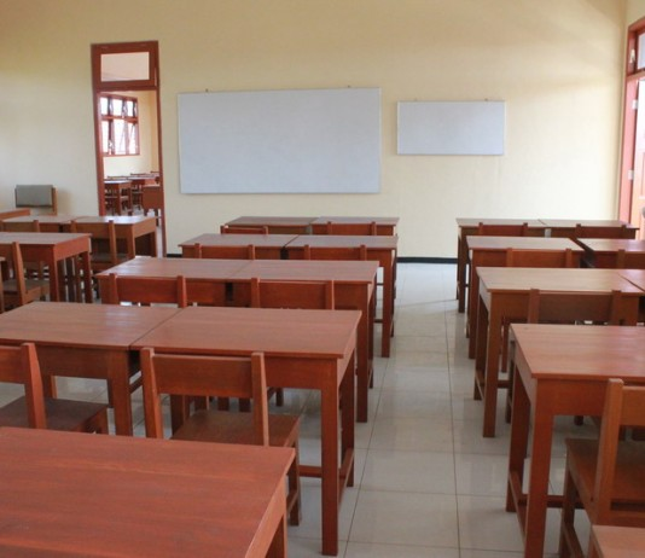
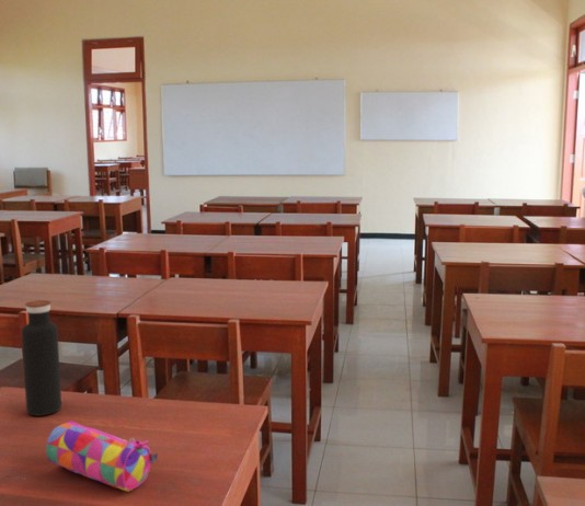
+ pencil case [45,419,159,492]
+ water bottle [21,299,62,416]
